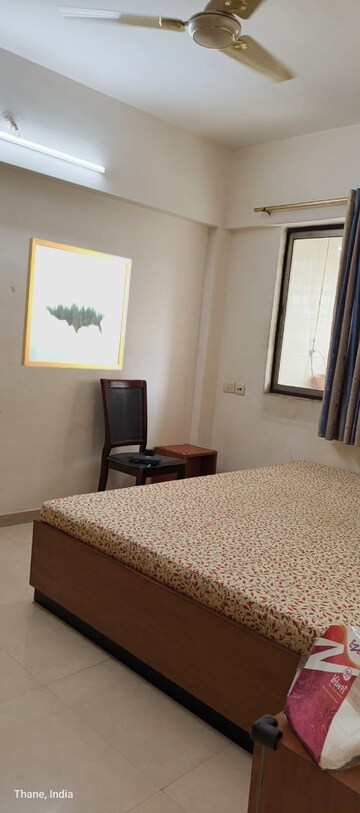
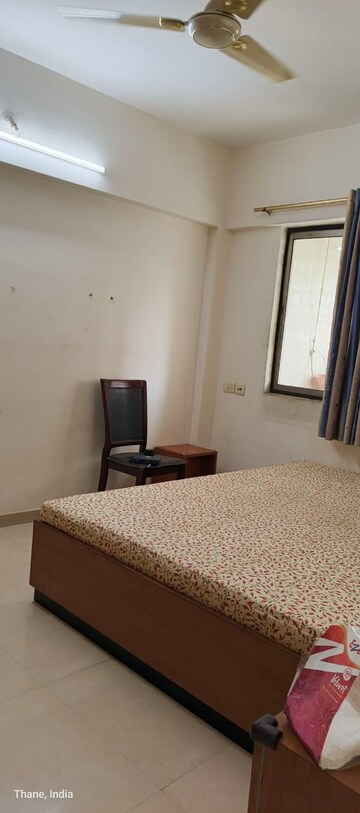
- wall art [20,237,133,371]
